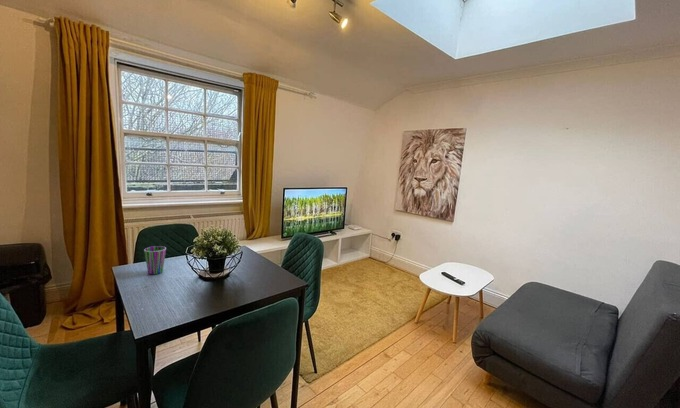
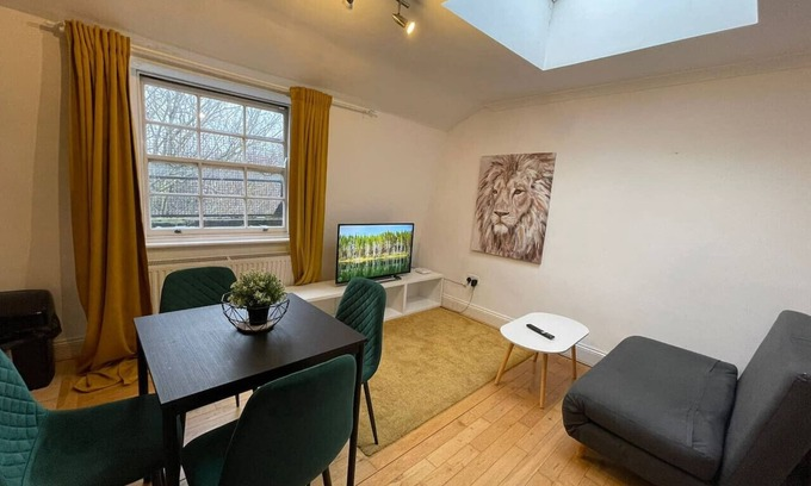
- cup [143,245,167,275]
